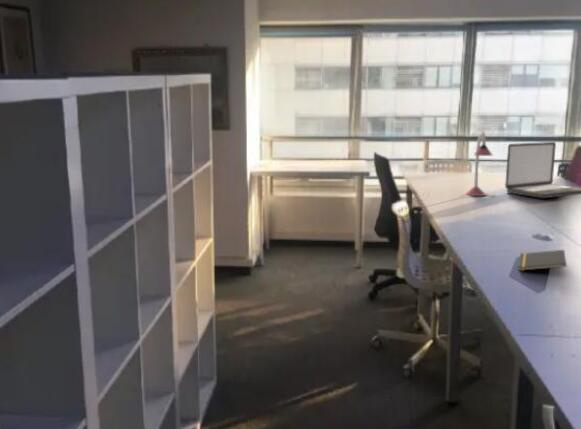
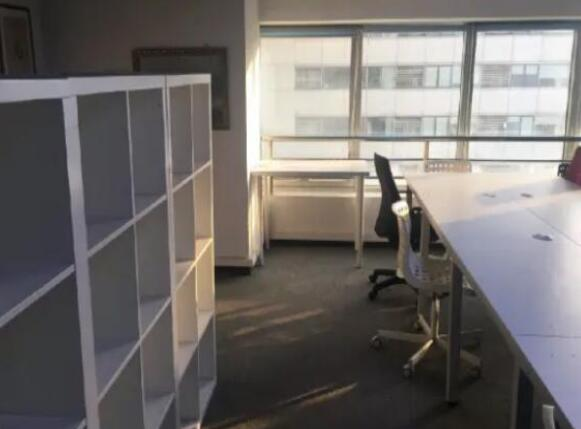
- desk lamp [464,131,494,197]
- laptop [504,141,581,199]
- notepad [517,249,567,272]
